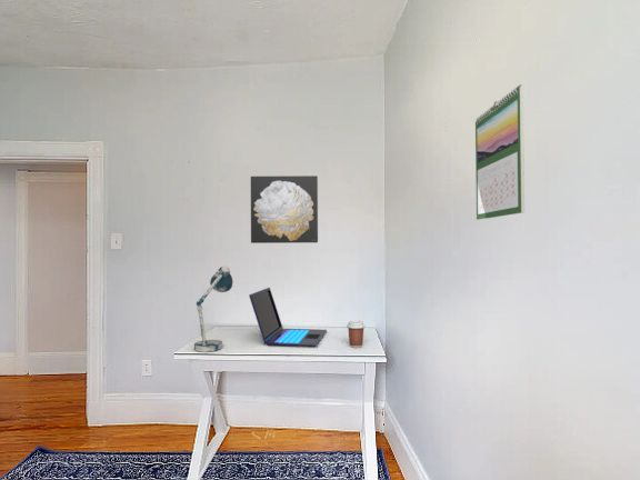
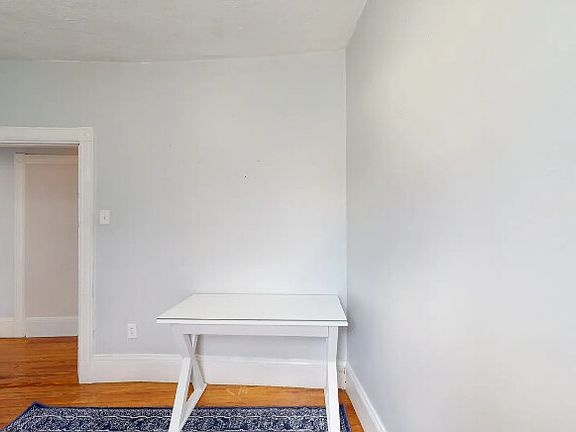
- desk lamp [193,264,233,353]
- calendar [474,83,526,221]
- laptop [248,287,328,348]
- wall art [250,174,319,244]
- coffee cup [346,319,367,349]
